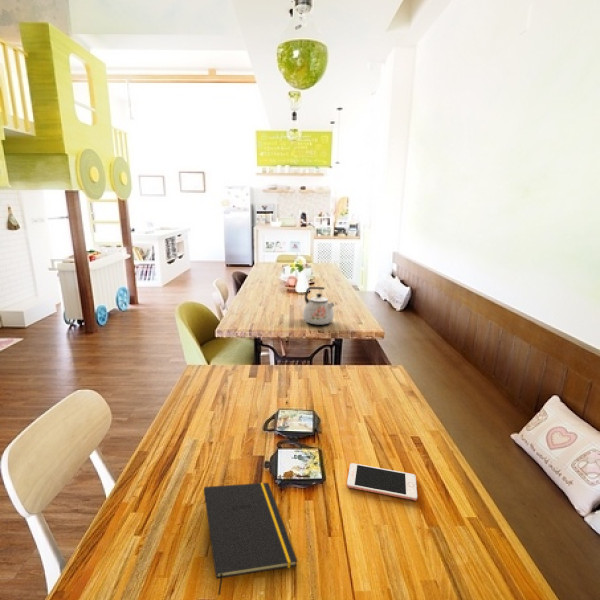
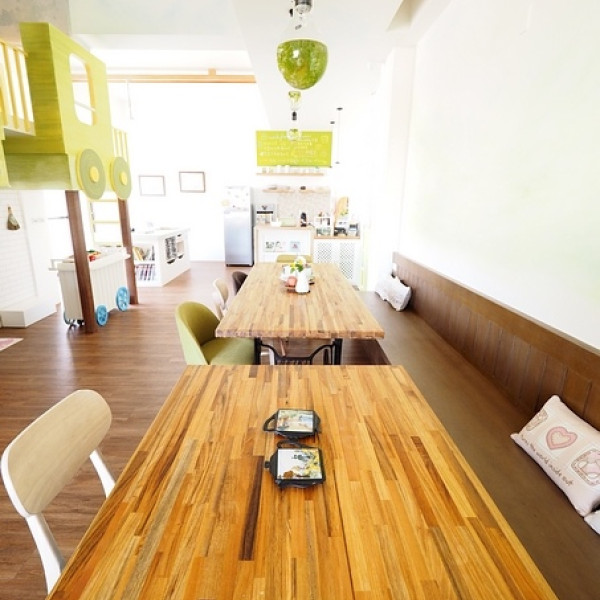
- kettle [302,286,335,326]
- cell phone [346,462,418,502]
- notepad [203,482,298,596]
